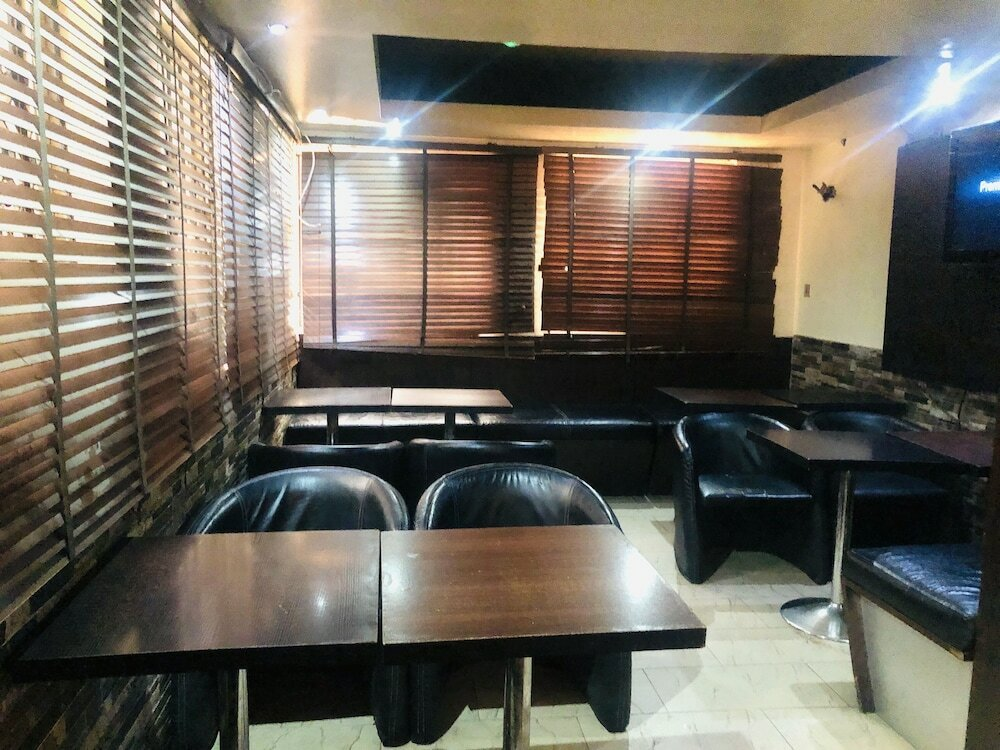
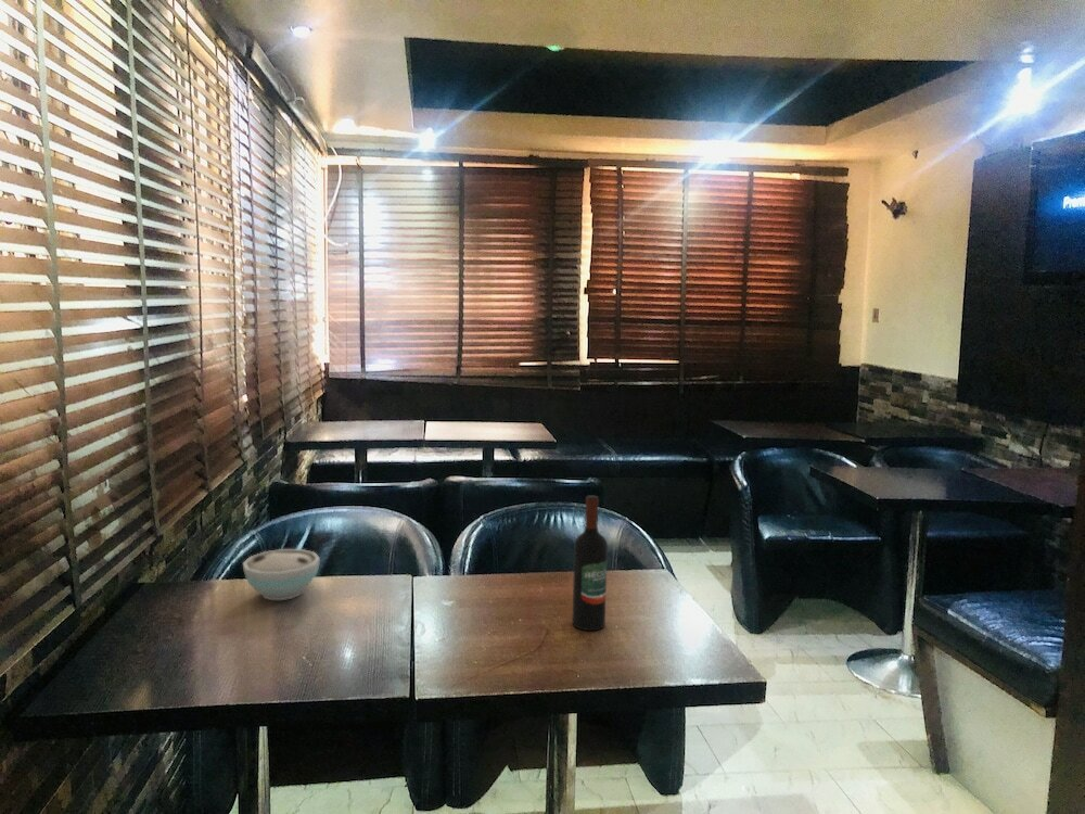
+ wine bottle [572,495,609,632]
+ bowl [242,548,321,601]
